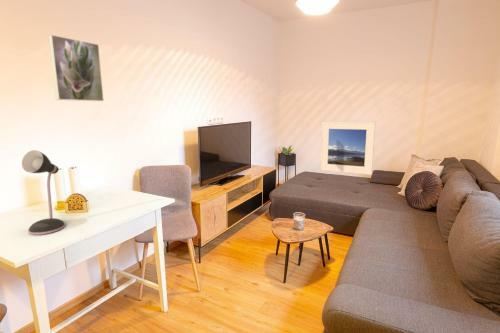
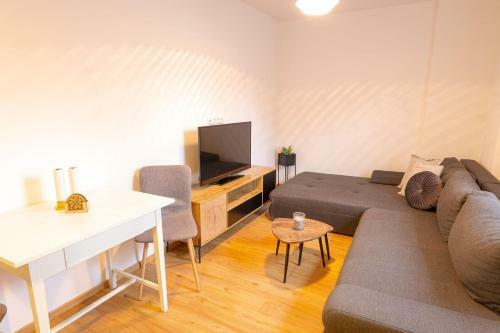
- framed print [47,34,105,102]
- desk lamp [21,149,66,236]
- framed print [319,120,376,176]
